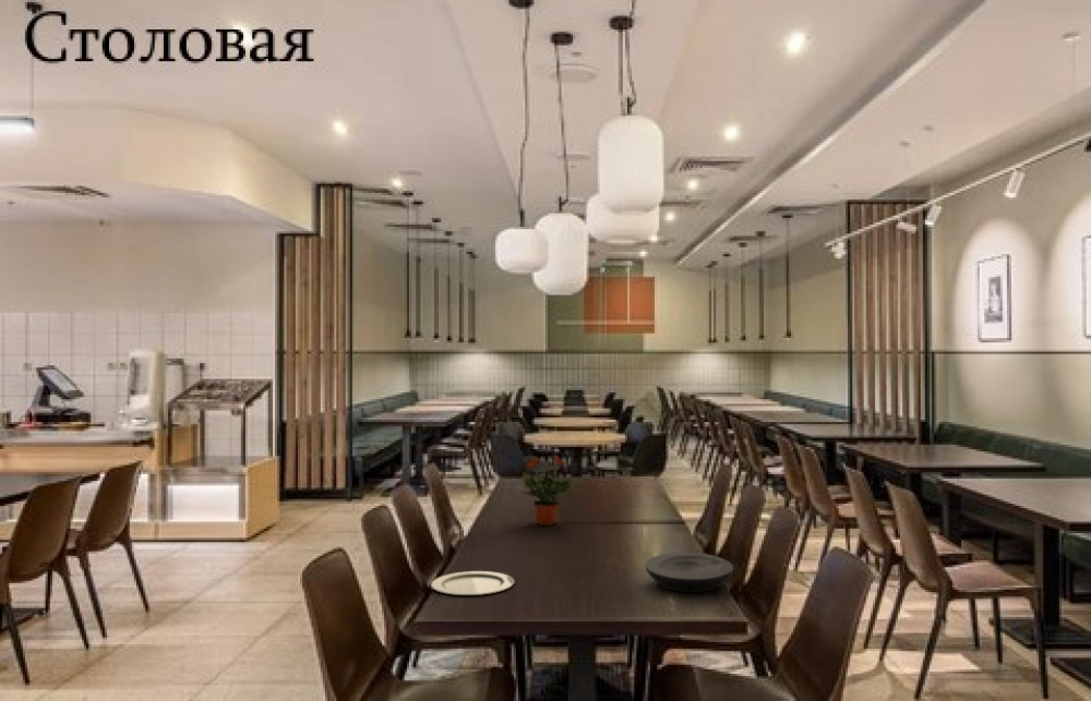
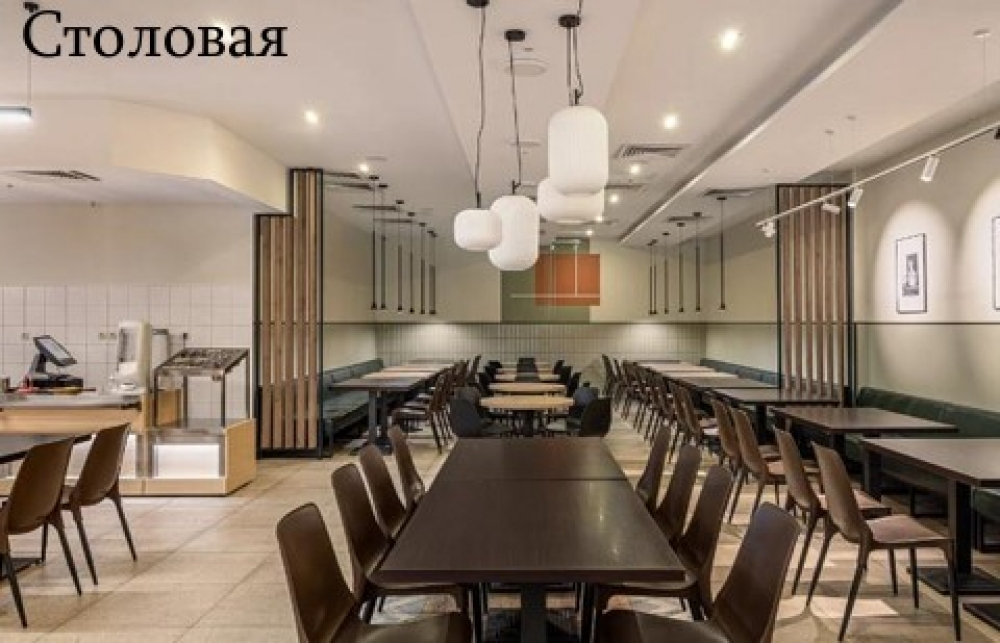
- potted plant [518,455,574,527]
- plate [644,552,734,594]
- plate [430,570,516,596]
